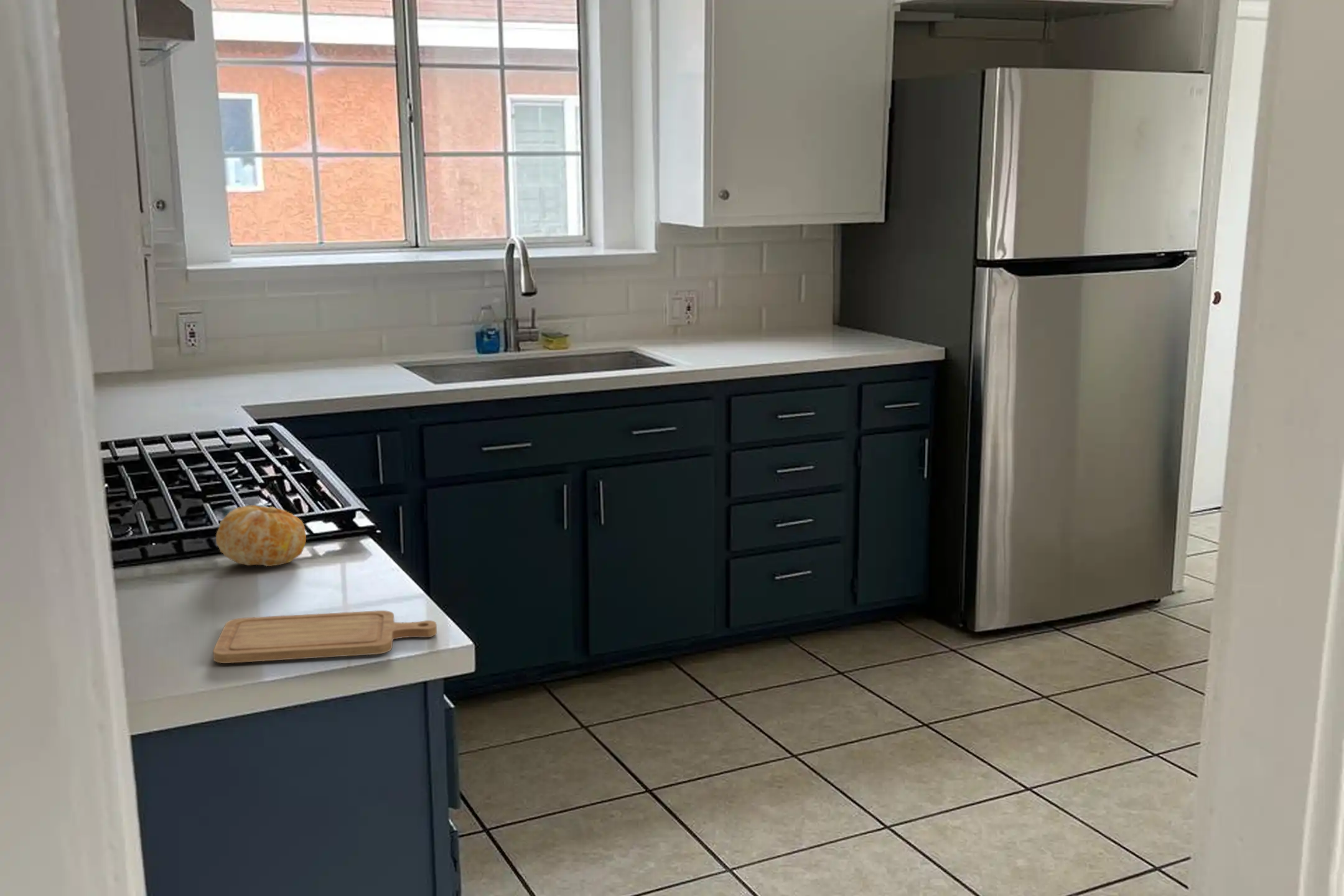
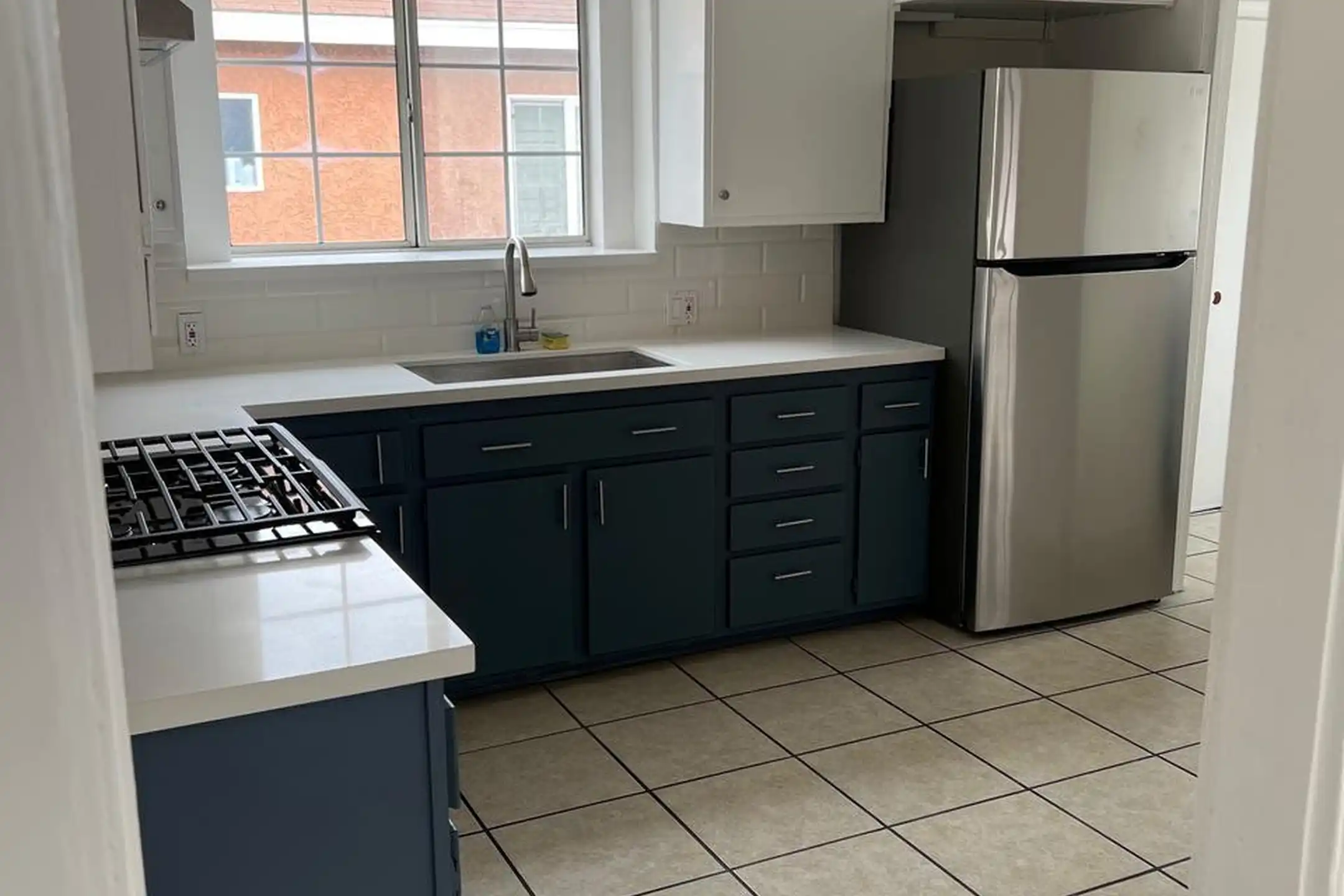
- fruit [215,505,307,567]
- chopping board [212,610,437,664]
